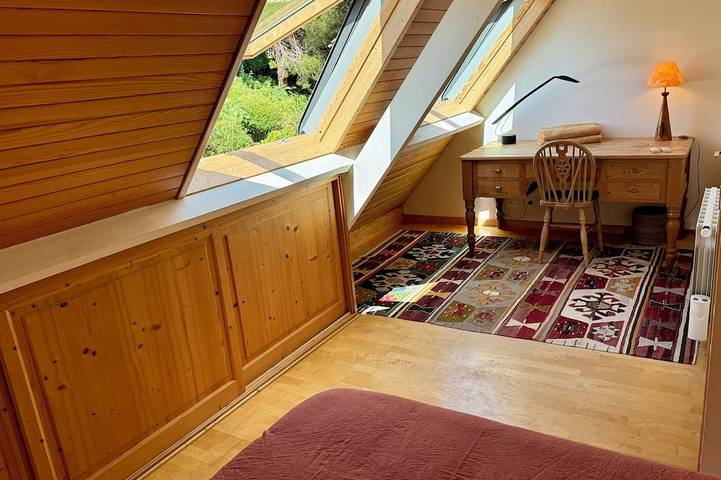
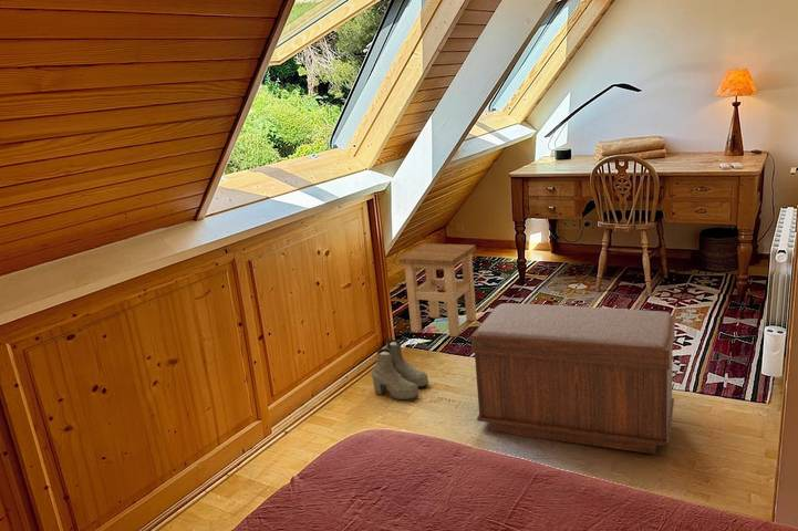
+ stool [397,242,477,337]
+ boots [371,339,429,400]
+ bench [469,302,676,455]
